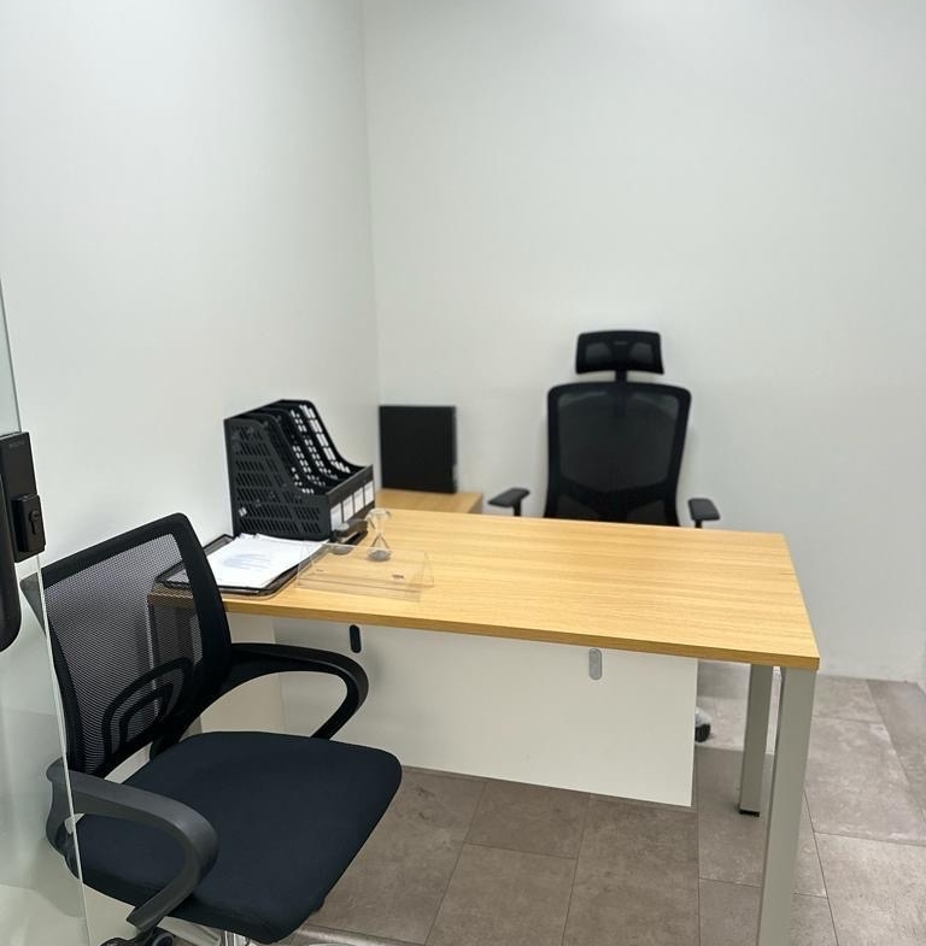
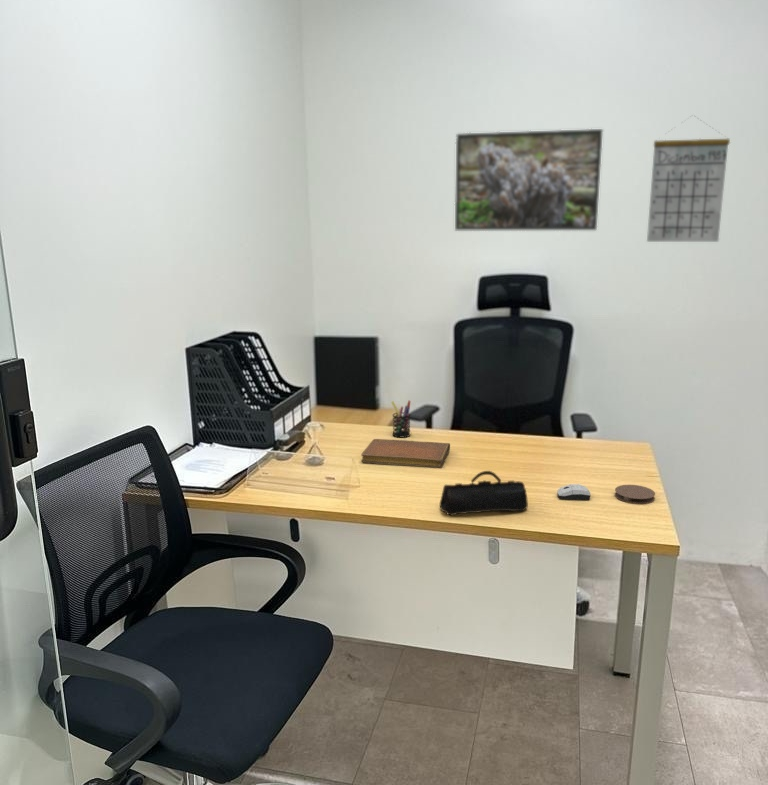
+ computer mouse [556,483,592,501]
+ pencil case [439,470,529,516]
+ calendar [646,114,731,243]
+ pen holder [391,400,411,439]
+ notebook [360,438,451,469]
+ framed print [454,128,604,231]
+ coaster [614,484,656,505]
